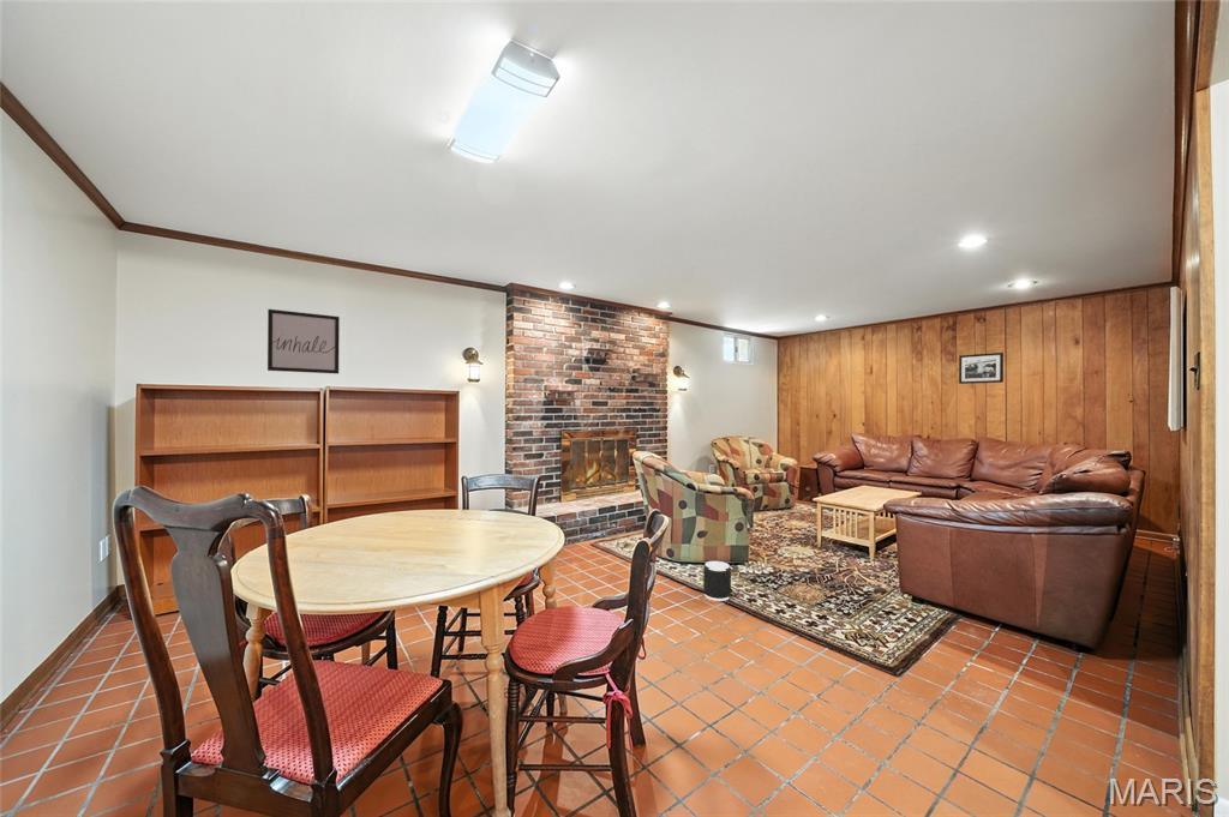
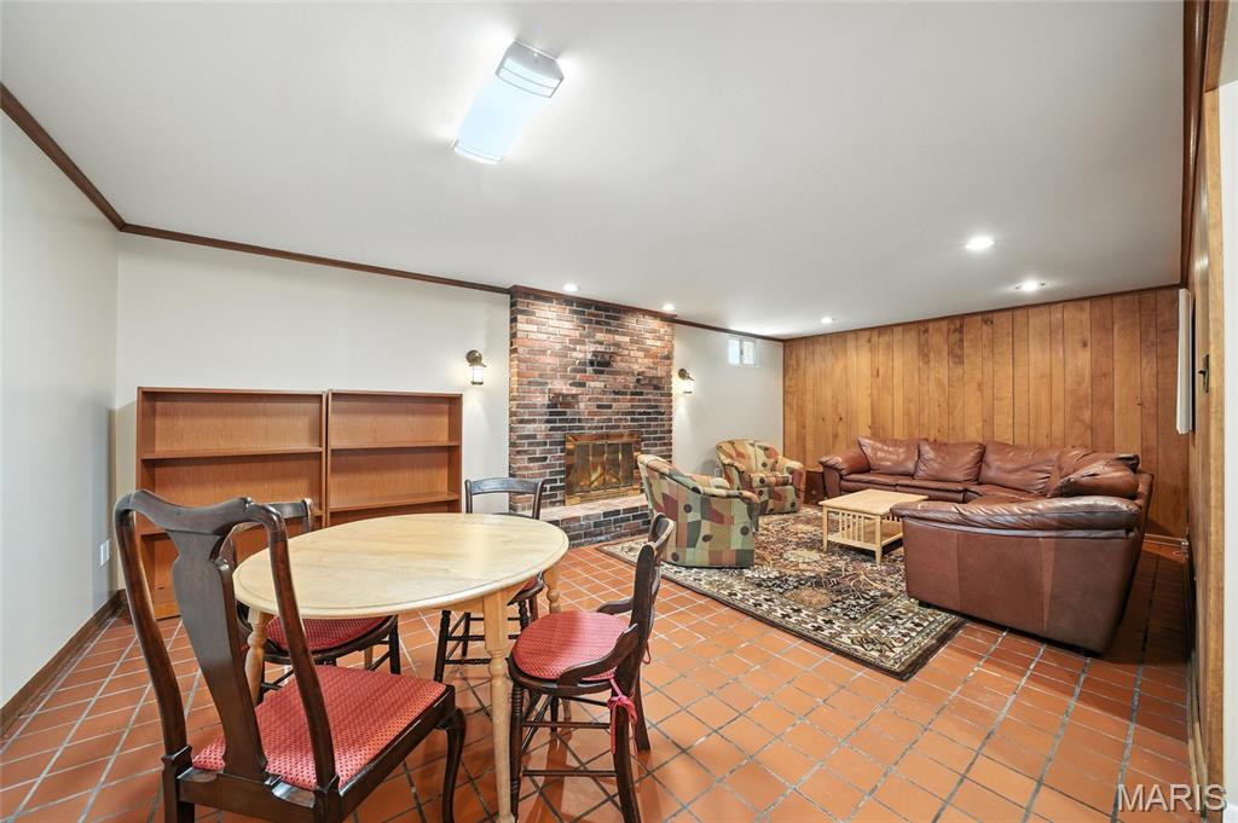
- picture frame [958,352,1005,385]
- wall art [266,308,341,374]
- speaker [702,560,732,602]
